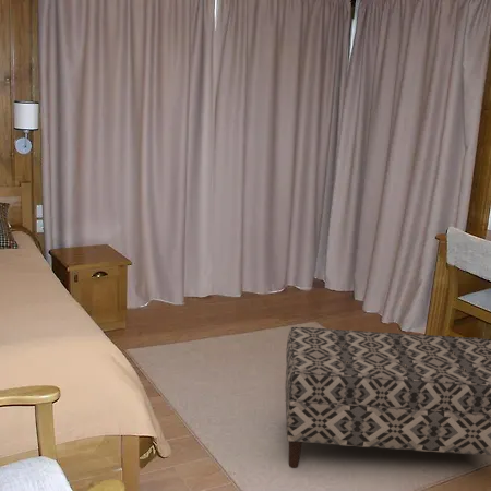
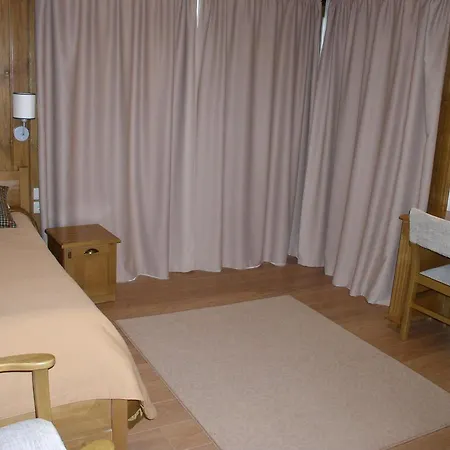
- bench [284,326,491,469]
